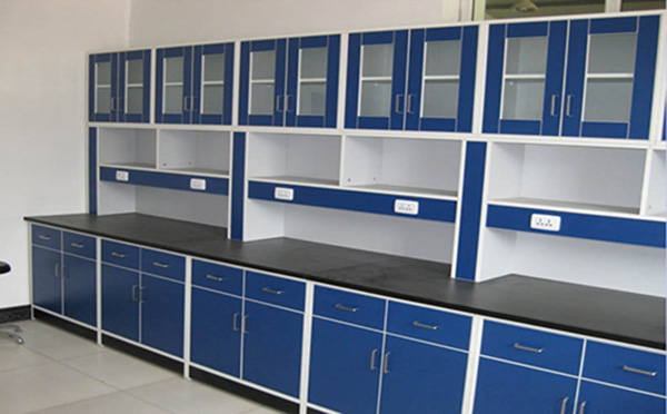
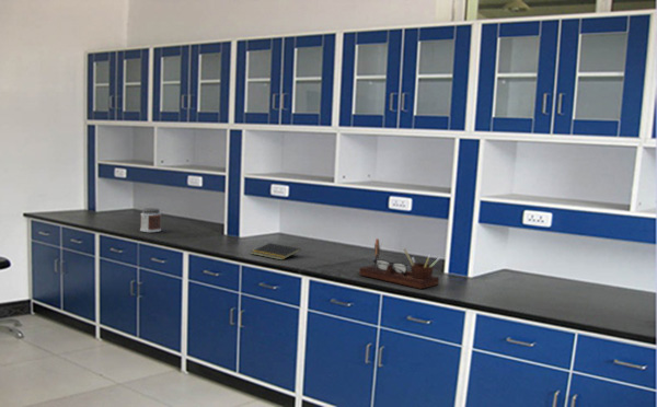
+ jar [139,207,162,233]
+ notepad [251,242,301,261]
+ desk organizer [358,237,441,290]
